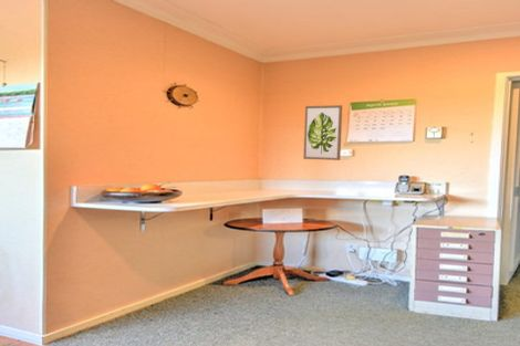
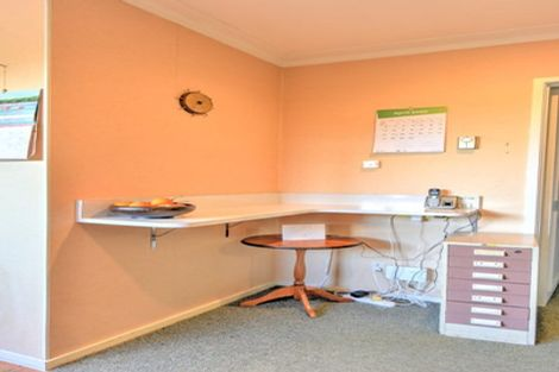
- wall art [302,104,343,161]
